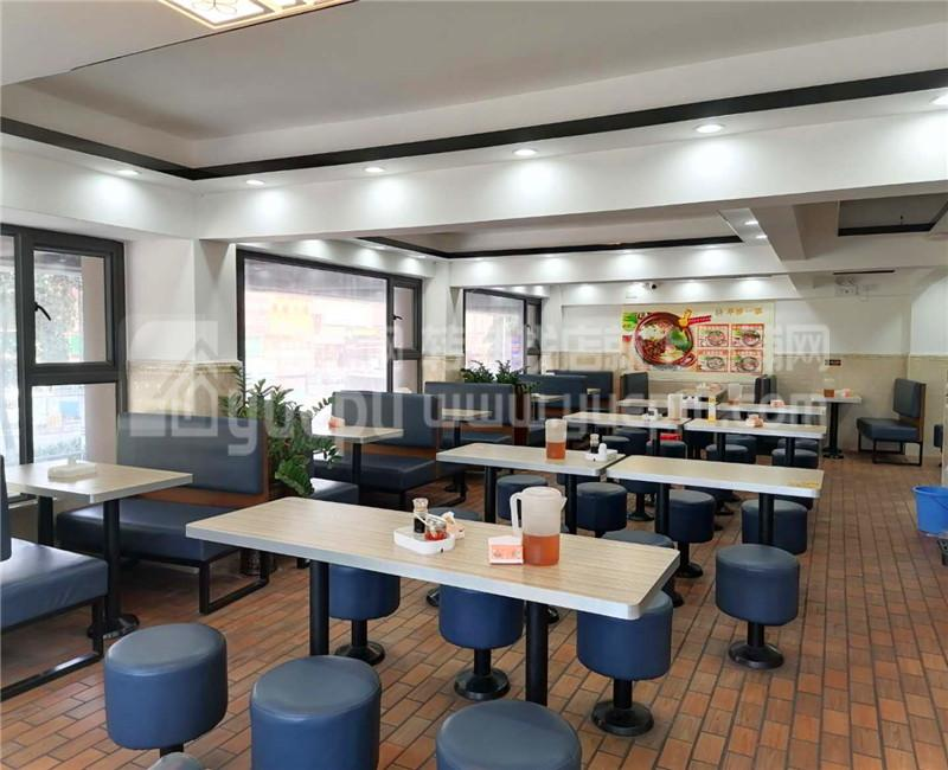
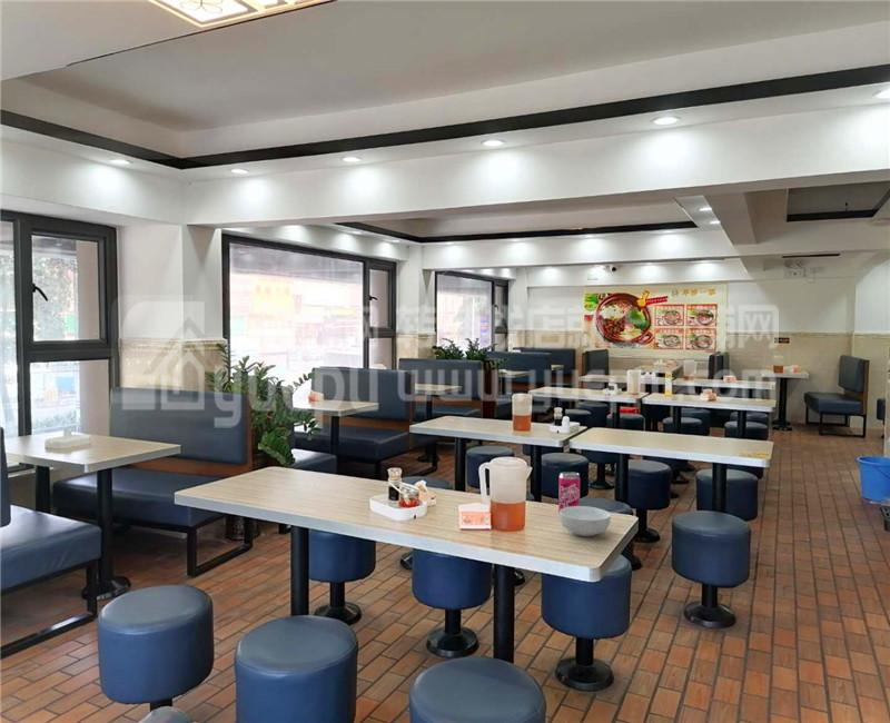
+ beverage can [557,471,581,515]
+ cereal bowl [558,505,612,537]
